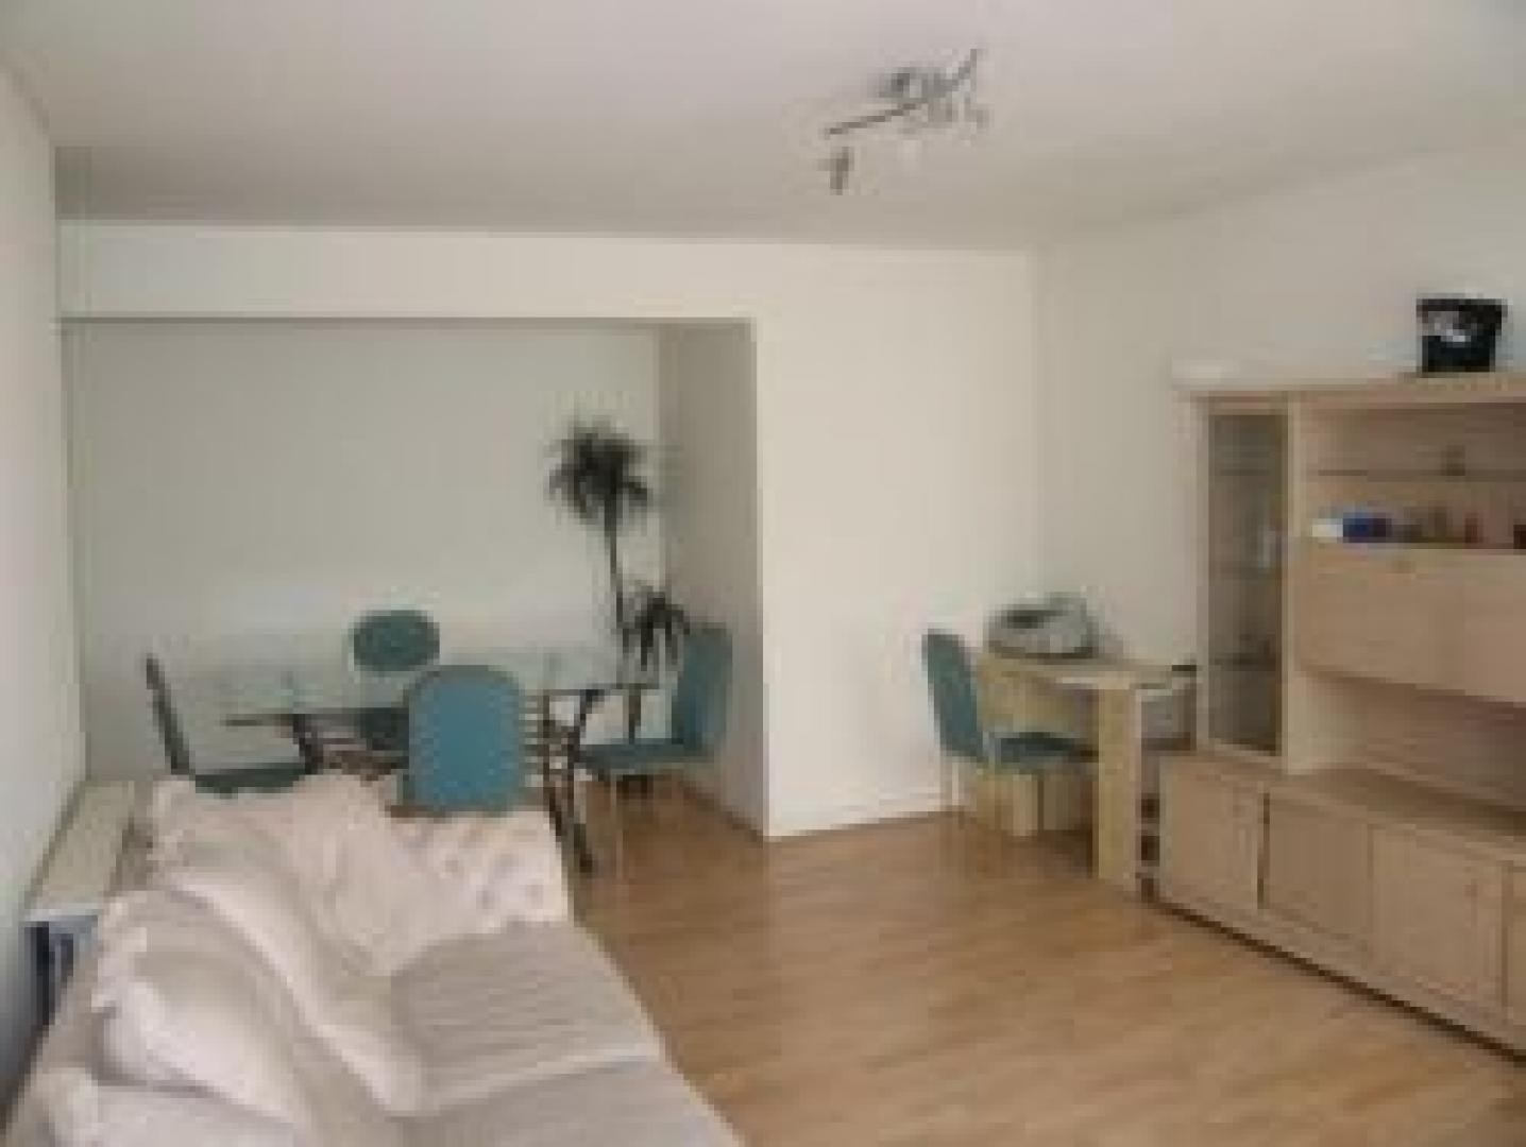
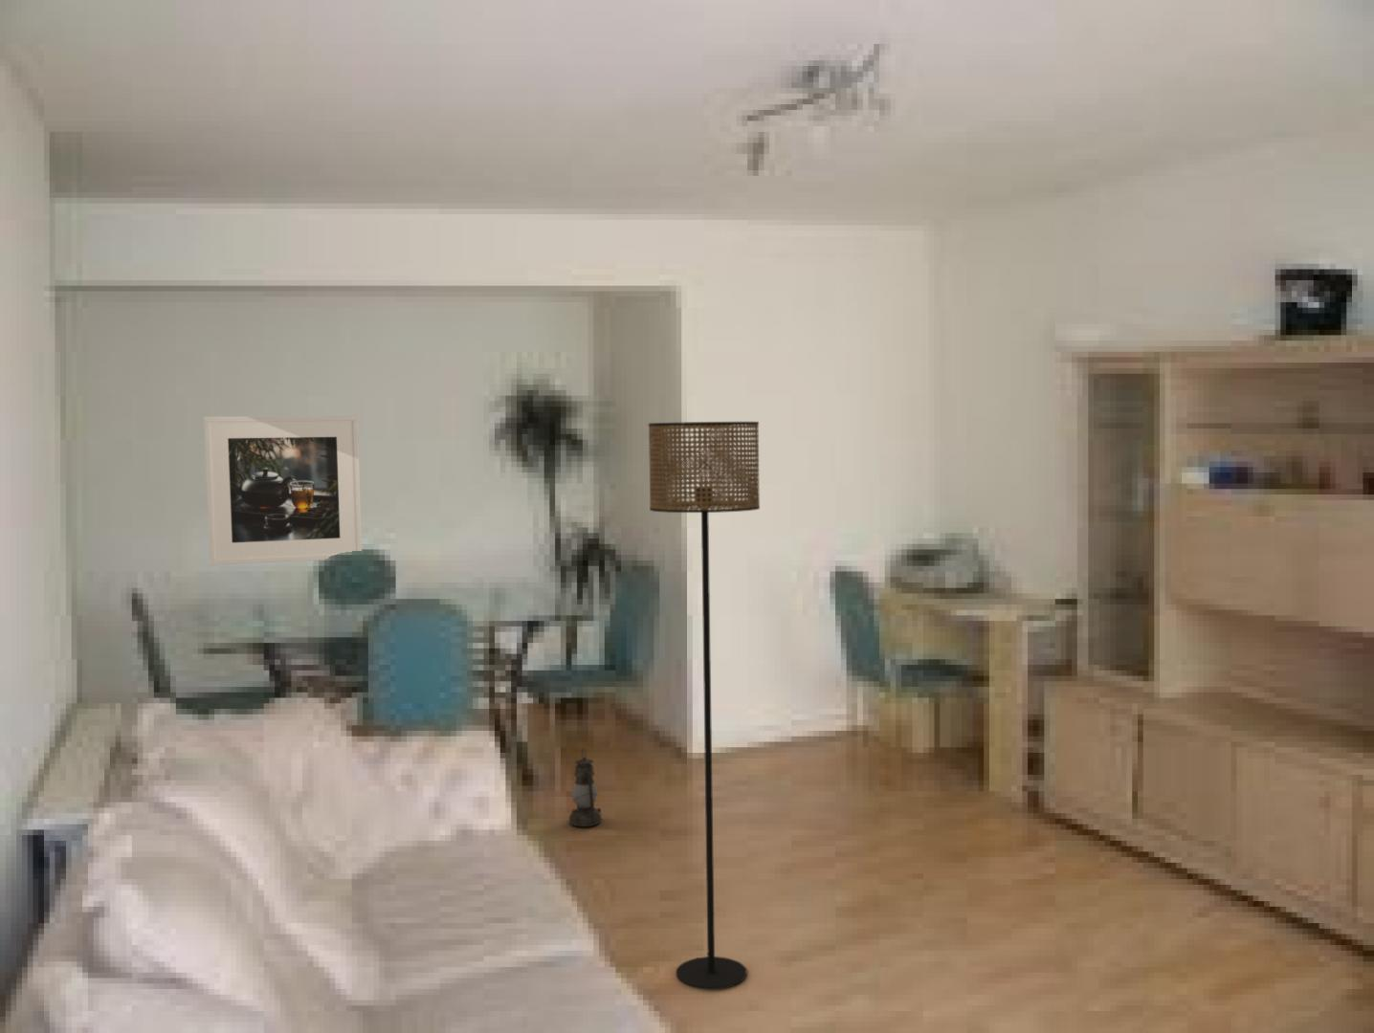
+ floor lamp [648,421,761,991]
+ lantern [569,748,602,827]
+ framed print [203,416,362,566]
